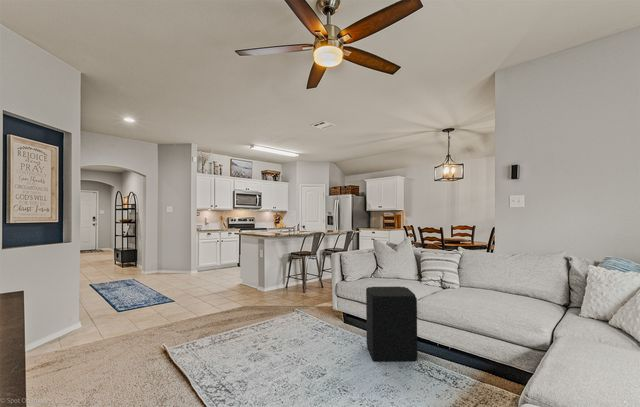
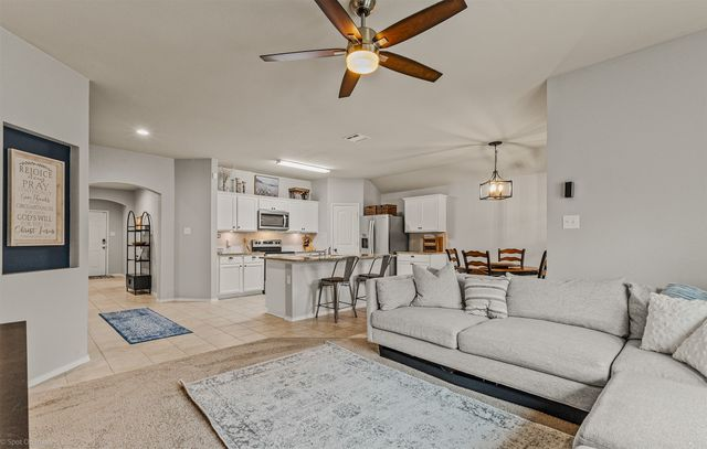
- pouf [365,286,418,363]
